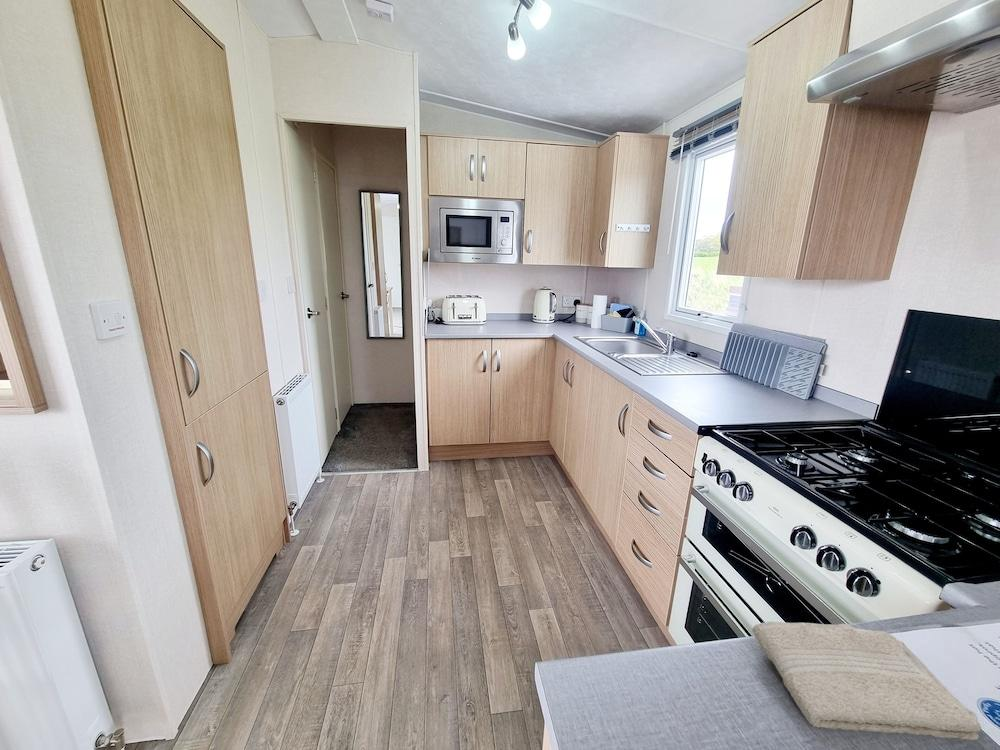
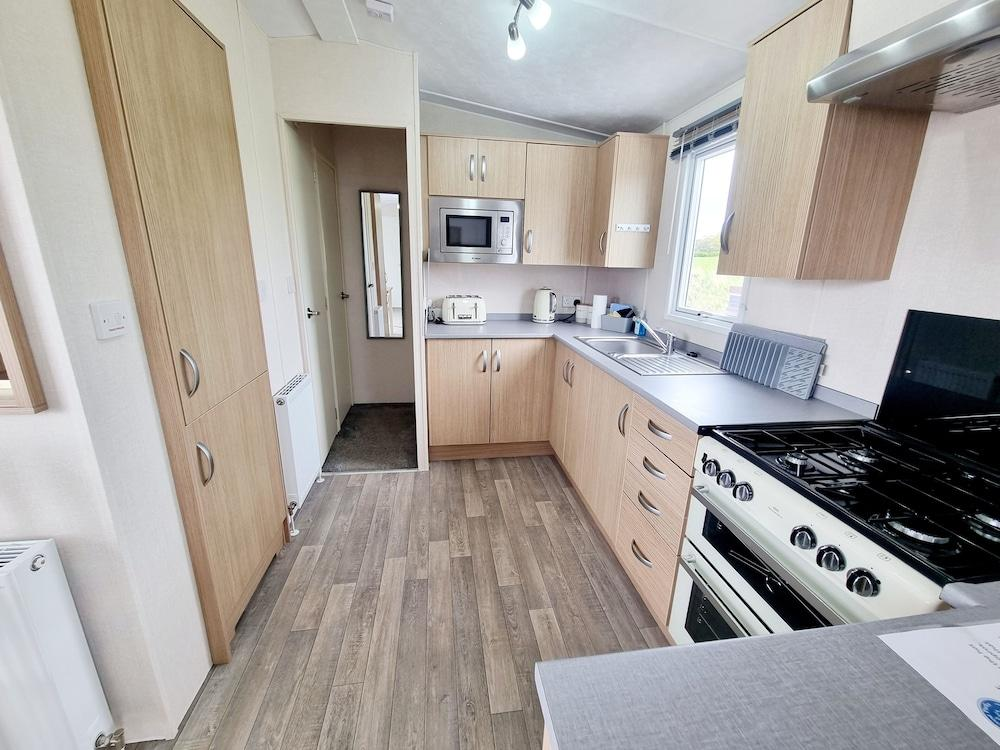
- washcloth [751,620,983,741]
